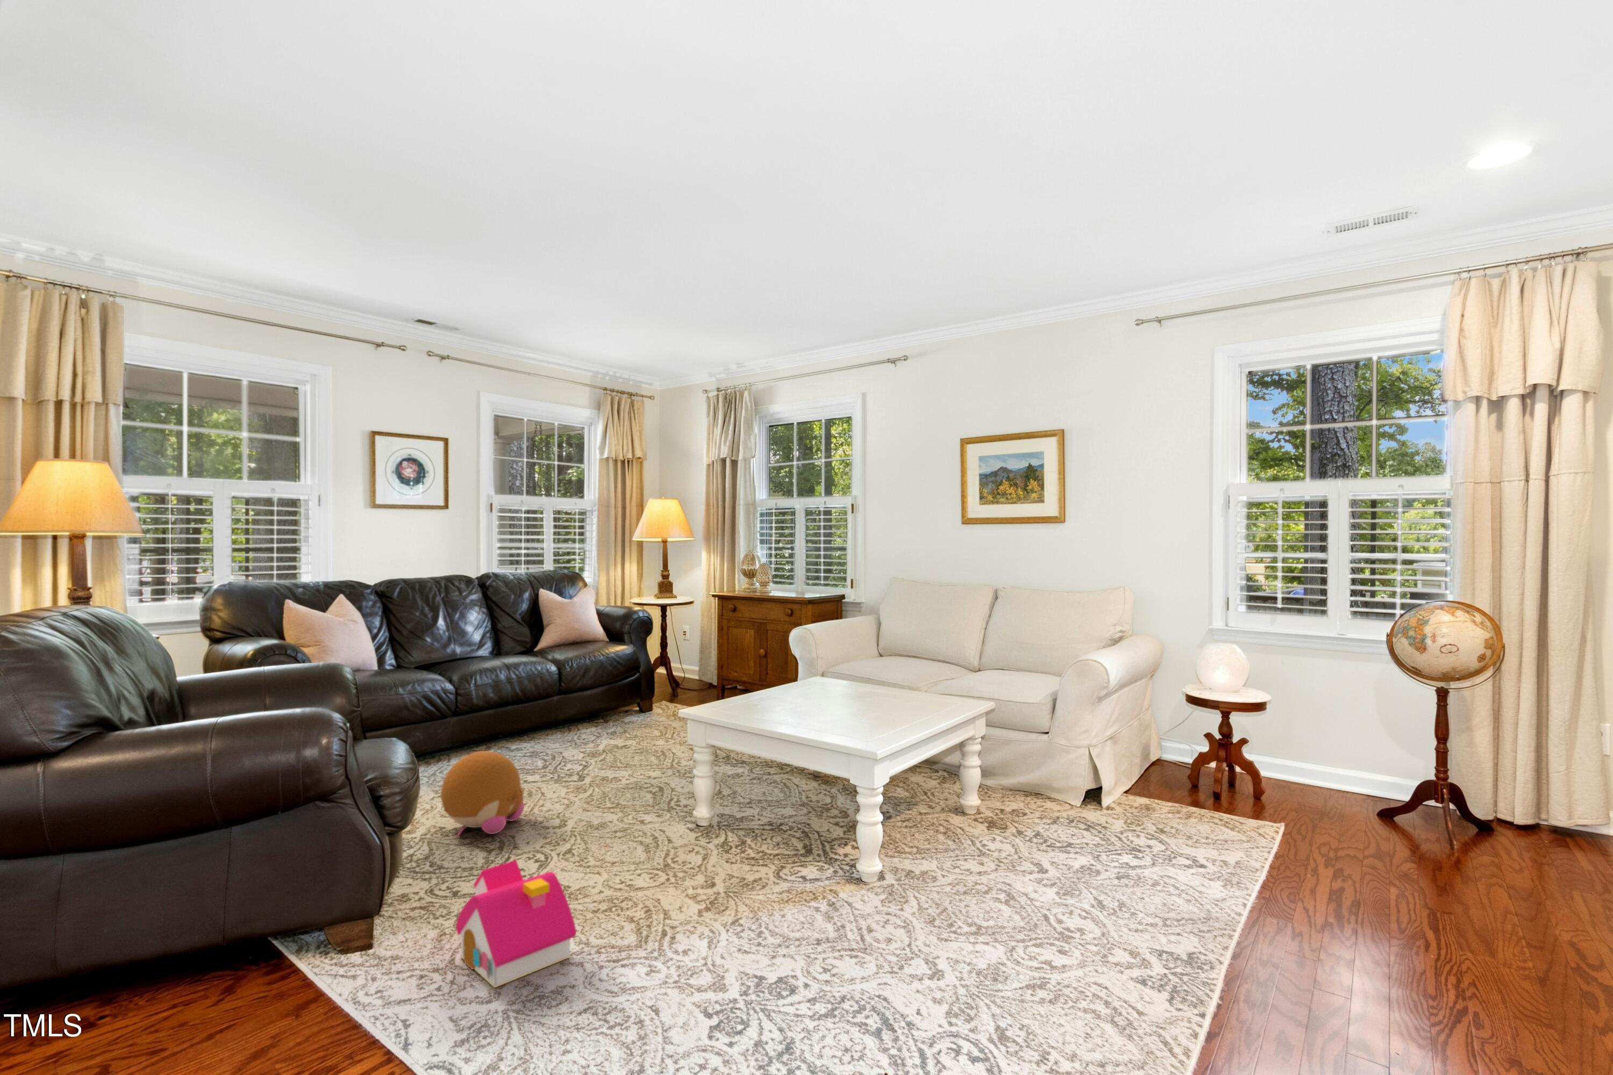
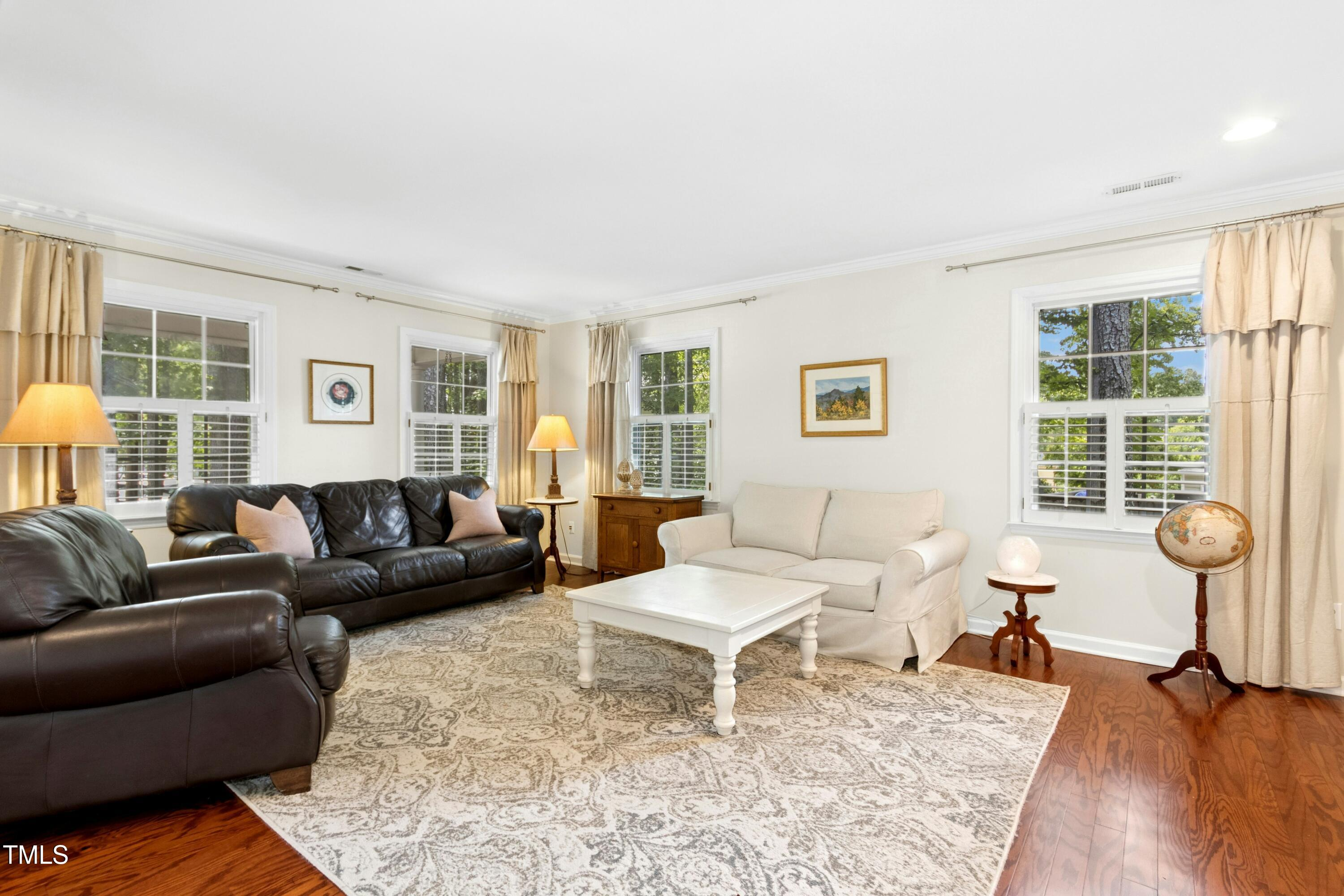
- toy house [455,859,577,989]
- plush toy [440,750,524,836]
